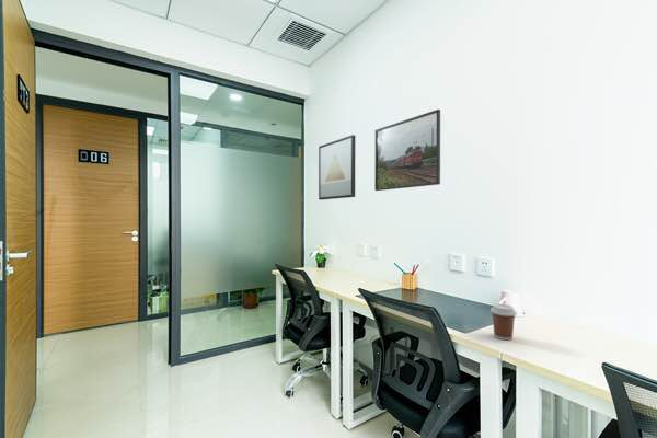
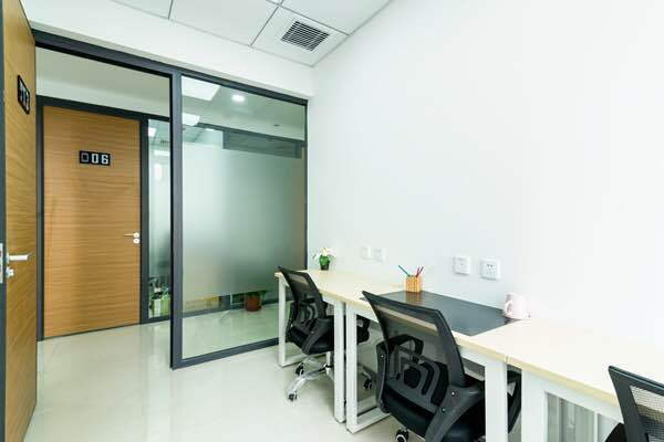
- wall art [318,134,356,200]
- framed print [373,108,441,192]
- coffee cup [489,303,518,341]
